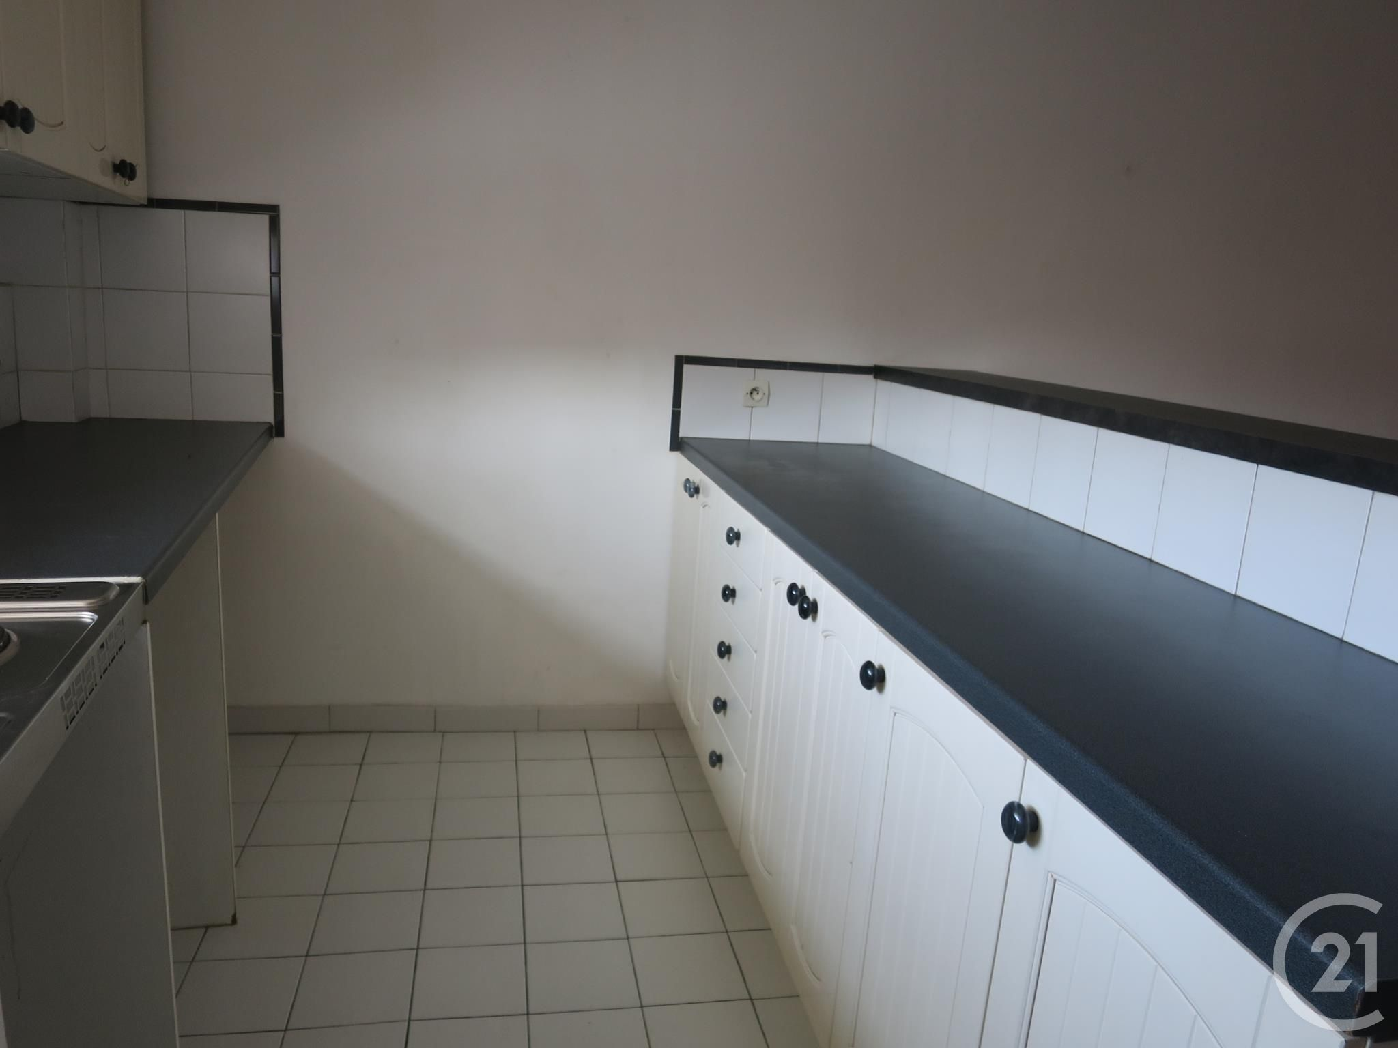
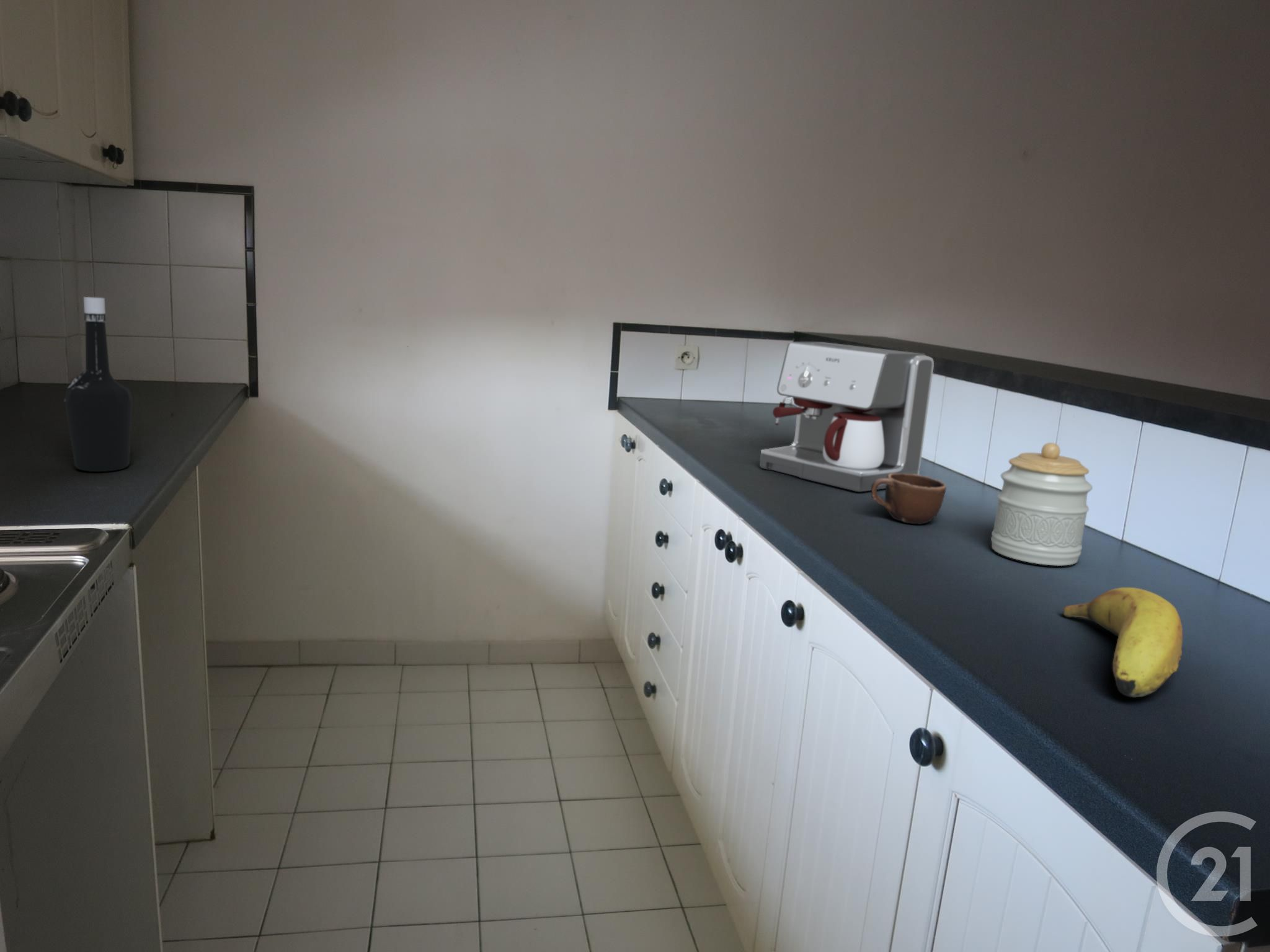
+ coffee maker [759,342,935,492]
+ jar [990,442,1093,566]
+ bottle [64,296,133,472]
+ mug [871,473,947,525]
+ fruit [1062,587,1183,698]
